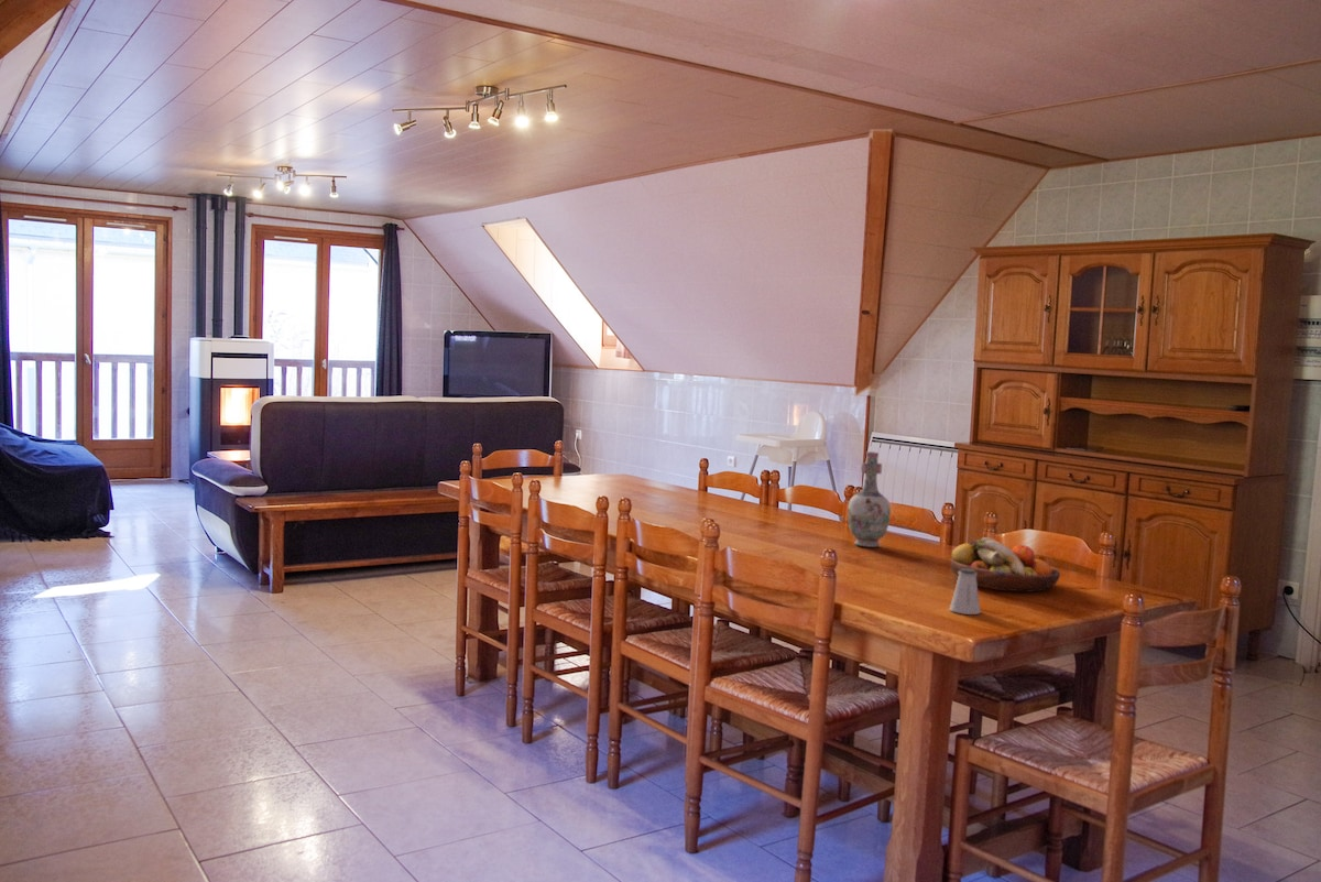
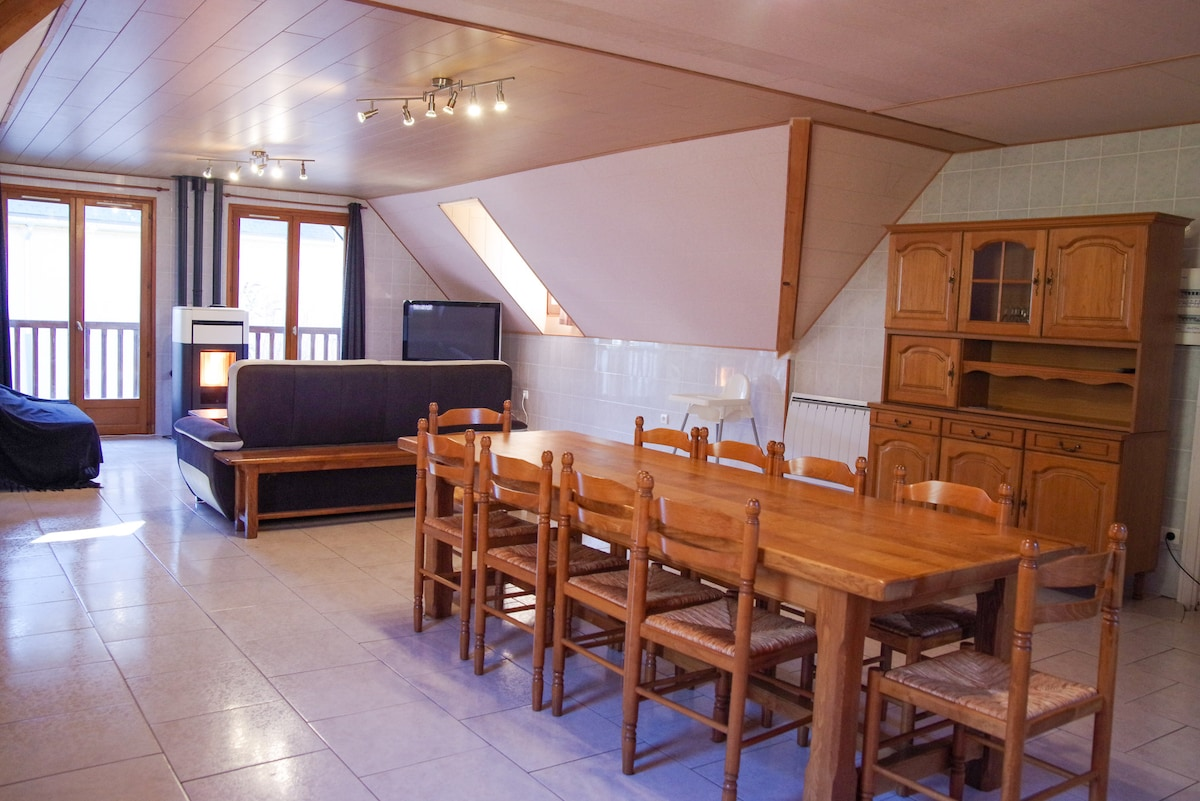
- fruit bowl [949,536,1061,594]
- saltshaker [949,568,982,616]
- vase [847,450,892,548]
